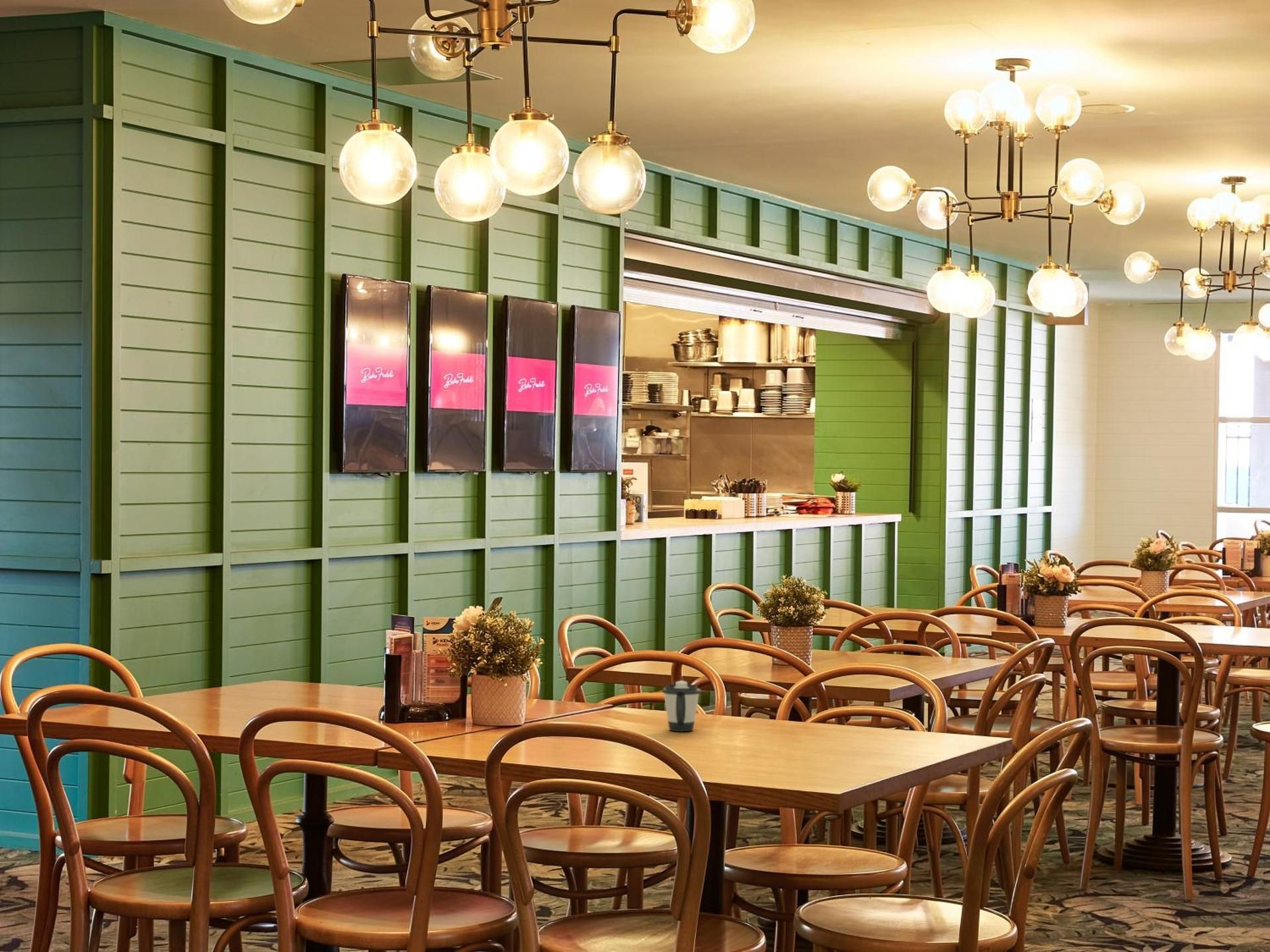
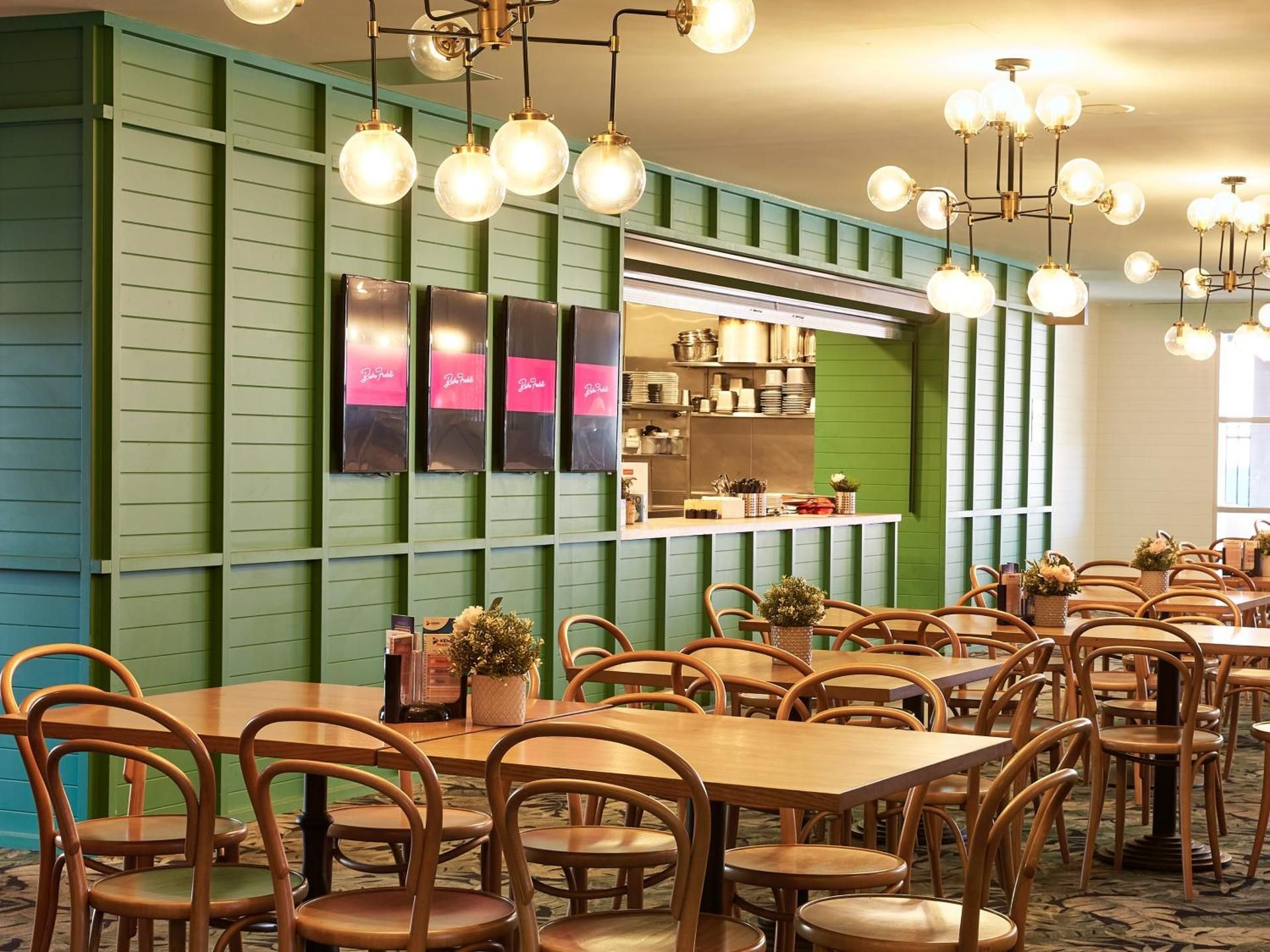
- cup [661,680,702,732]
